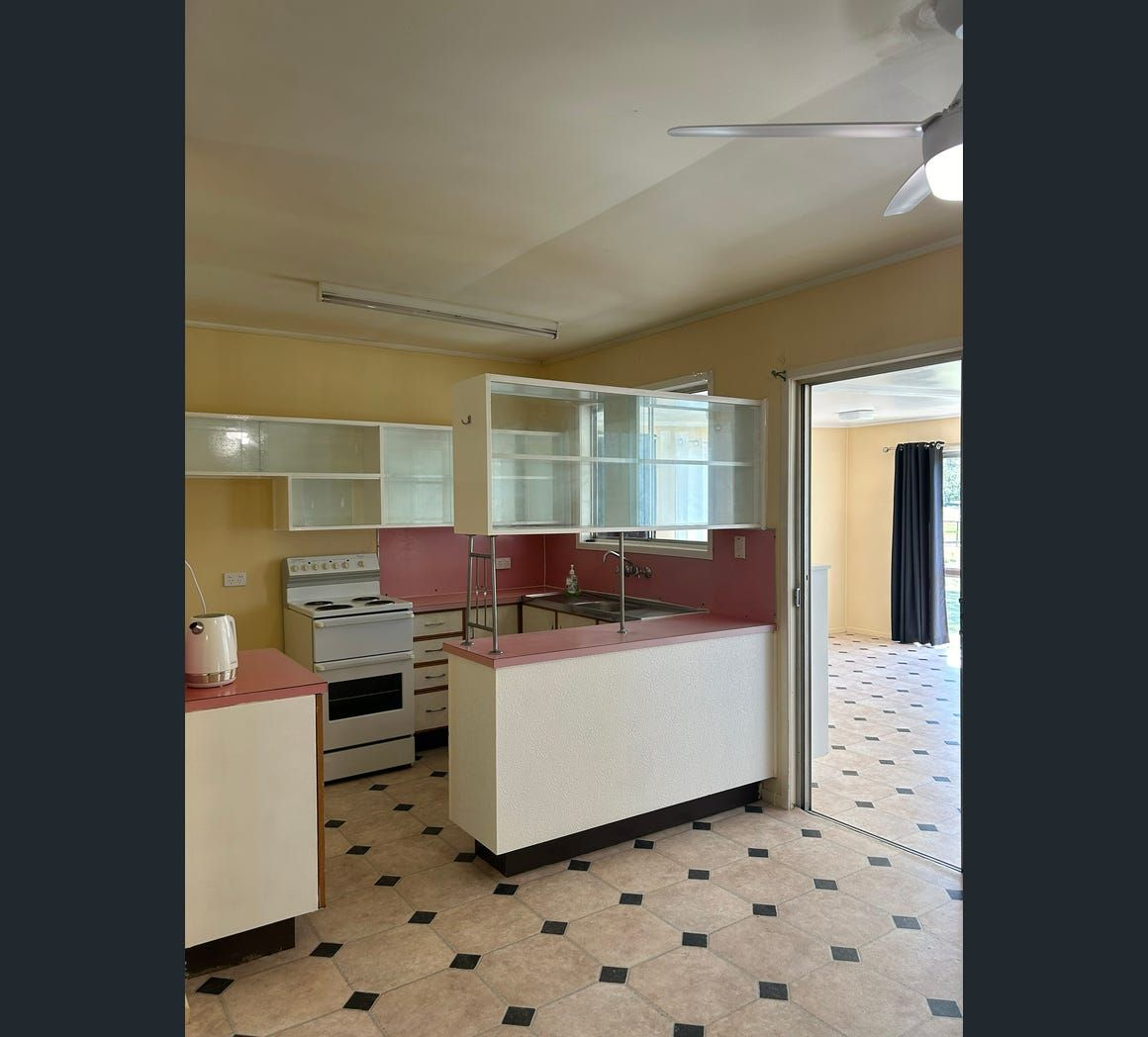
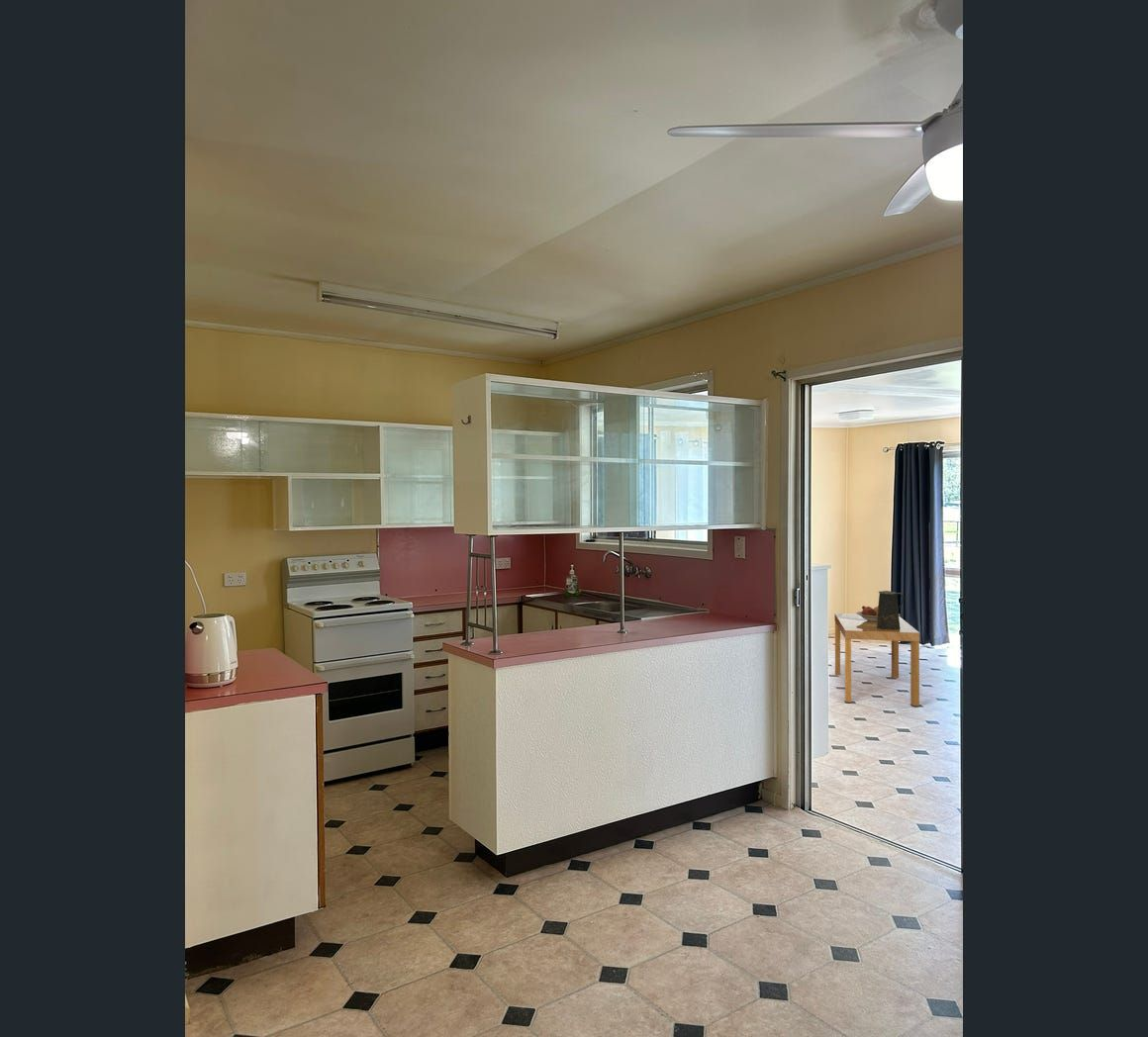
+ fruit bowl [856,605,902,622]
+ pitcher [877,590,905,629]
+ dining table [833,613,920,707]
